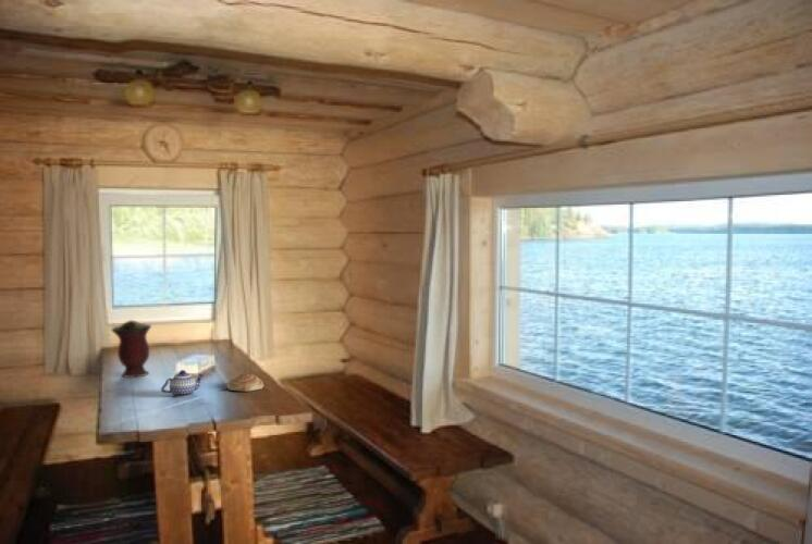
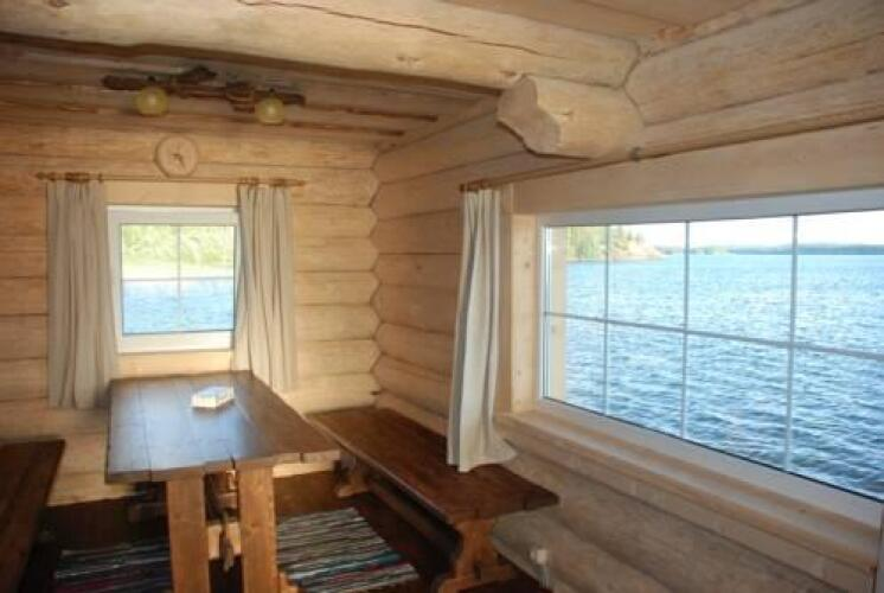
- vase [110,319,152,379]
- teapot [160,369,206,398]
- abalone shell [226,372,264,393]
